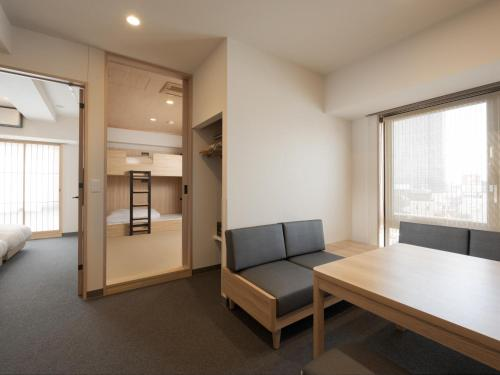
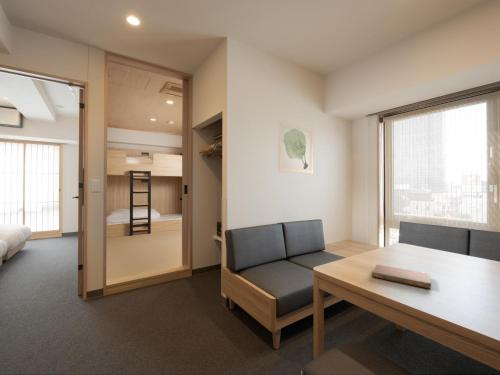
+ wall art [277,120,314,175]
+ notebook [371,264,432,290]
